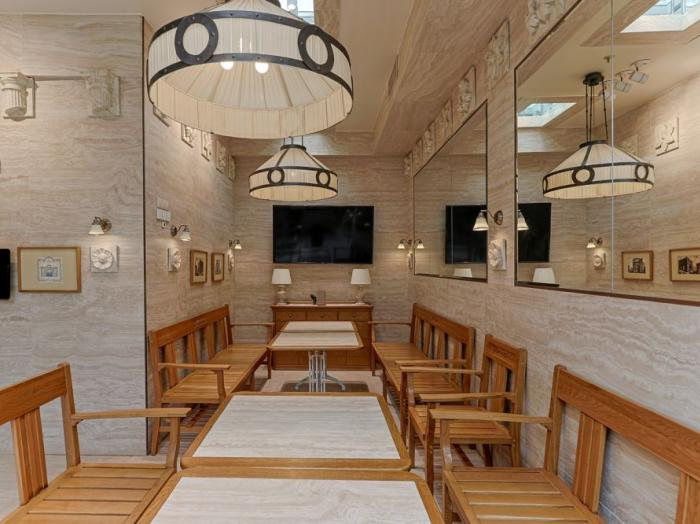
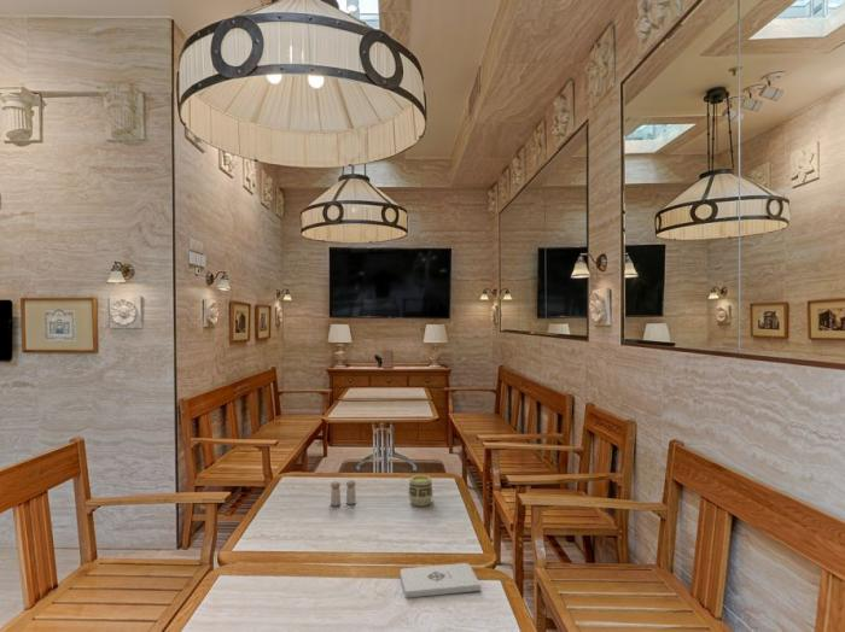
+ salt and pepper shaker [330,479,357,507]
+ notepad [400,562,482,599]
+ cup [407,474,435,508]
